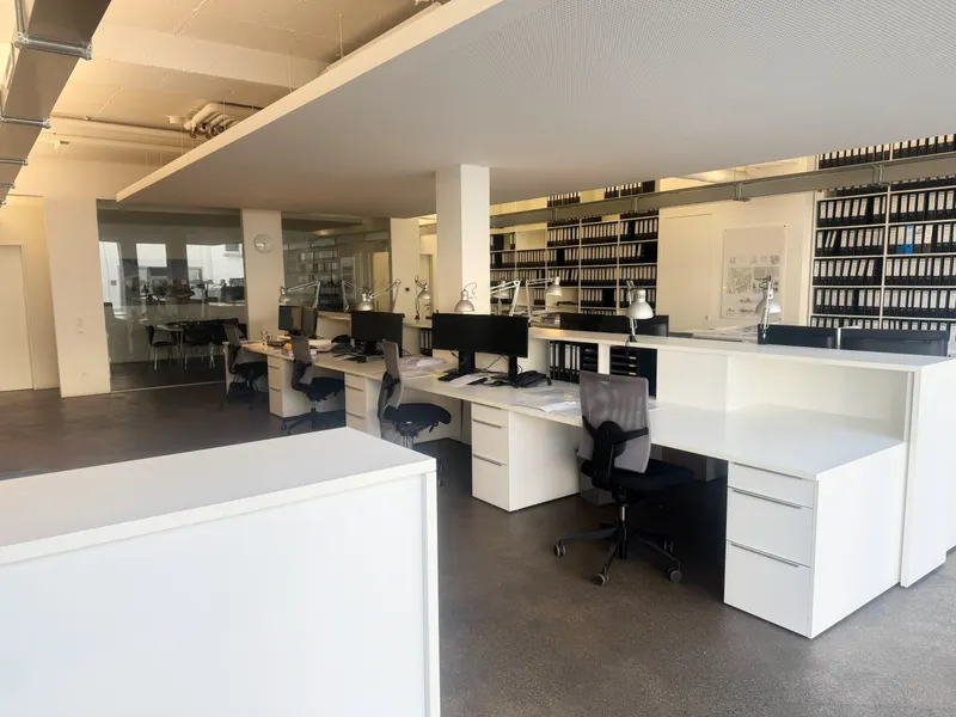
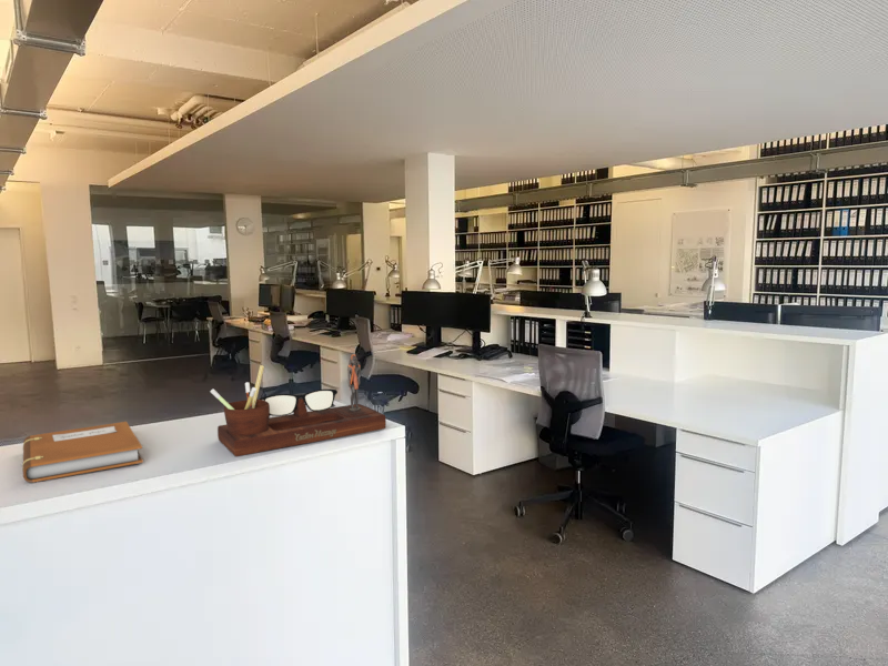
+ notebook [21,421,144,483]
+ desk organizer [210,353,387,457]
